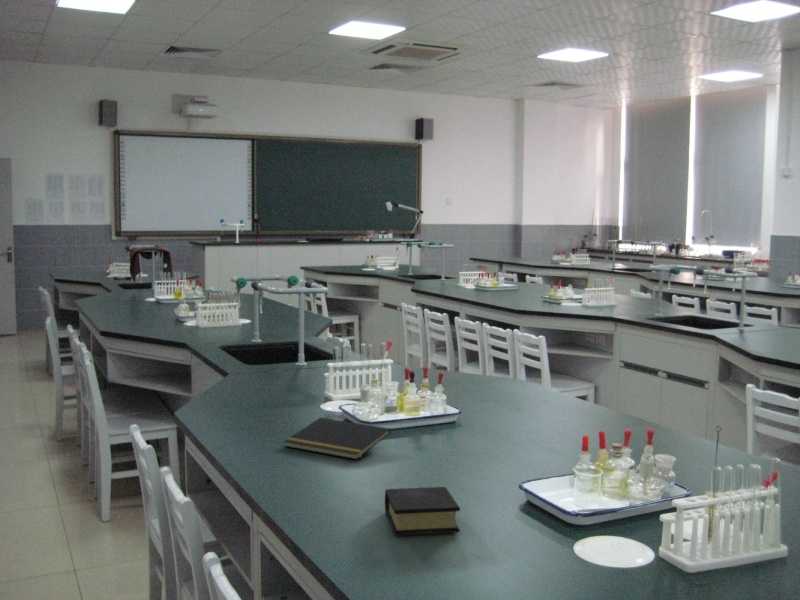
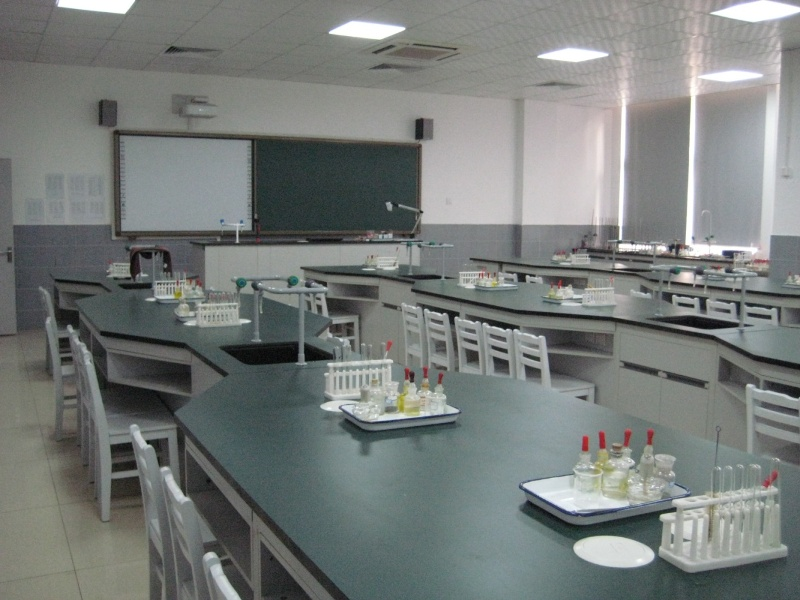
- book [384,486,461,536]
- notepad [282,417,392,460]
